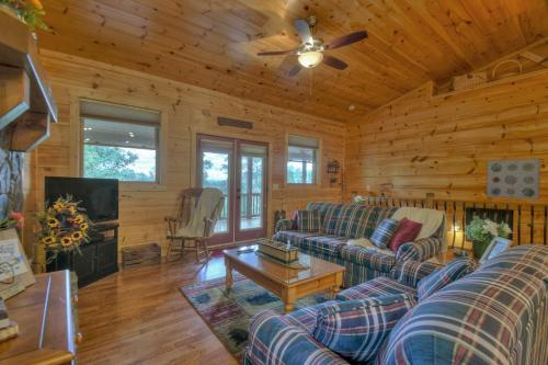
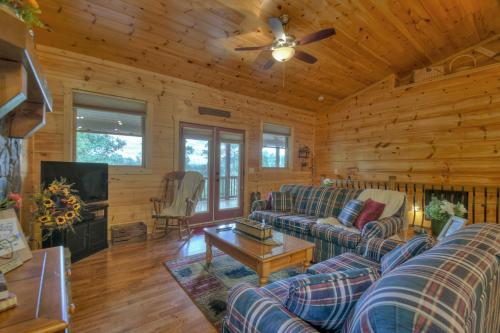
- wall art [486,157,541,201]
